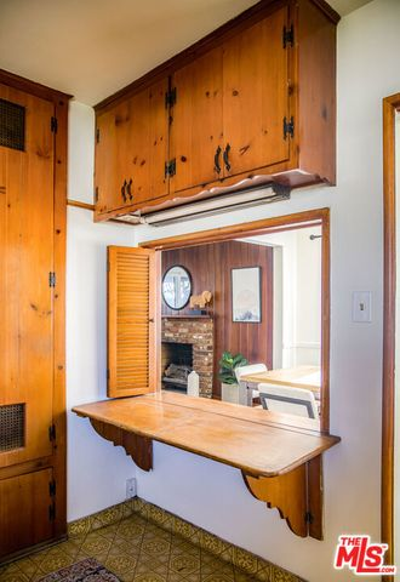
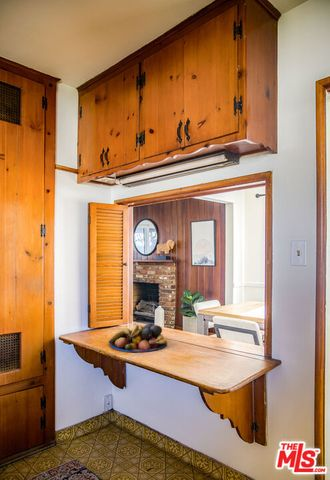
+ fruit bowl [108,323,168,354]
